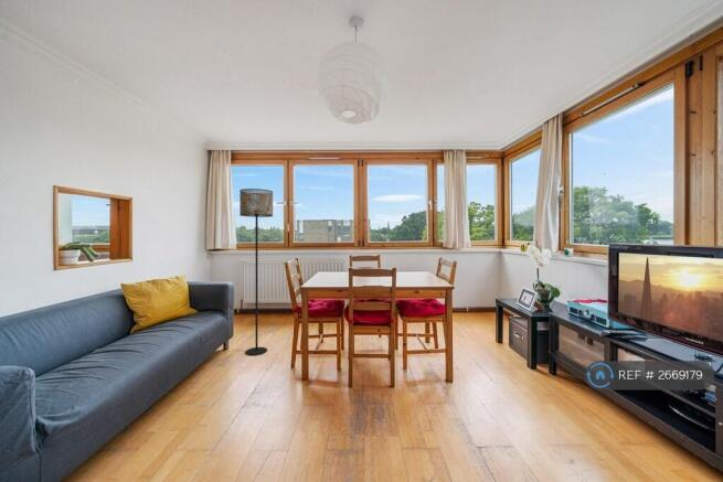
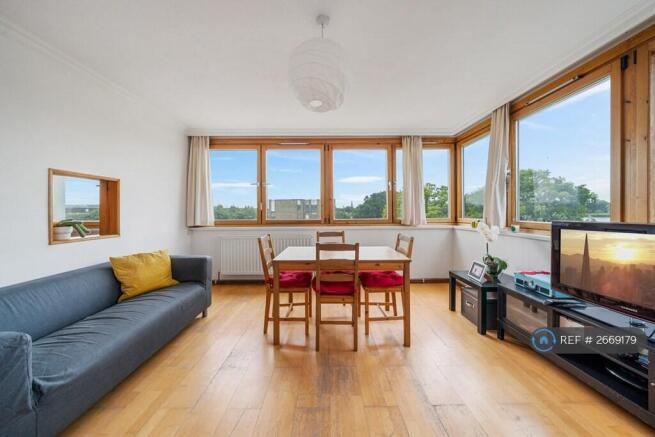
- floor lamp [238,188,274,356]
